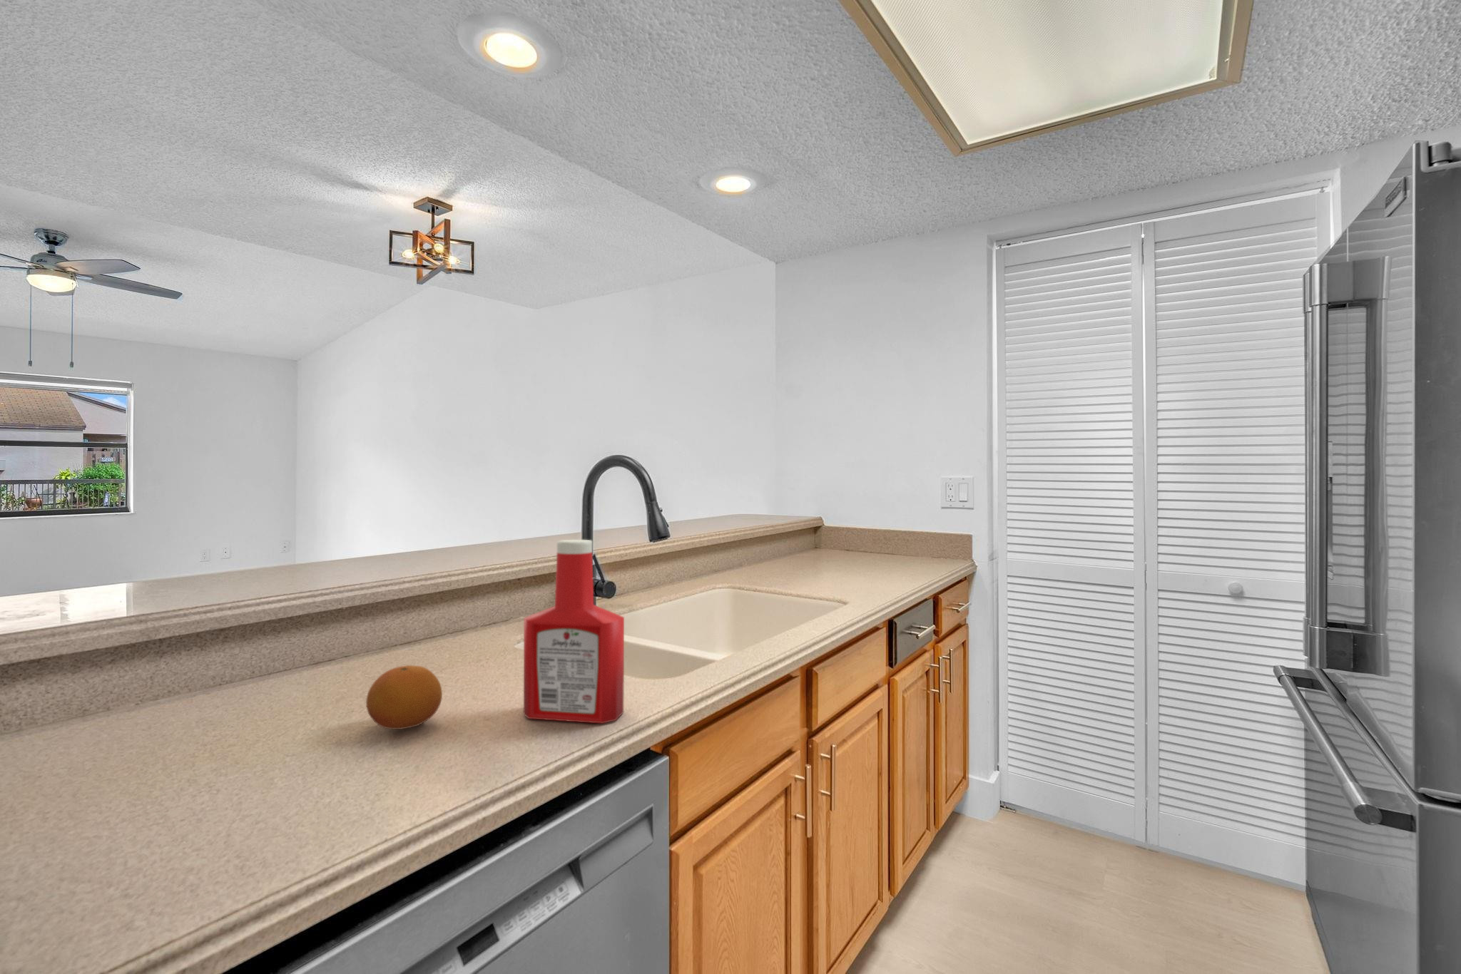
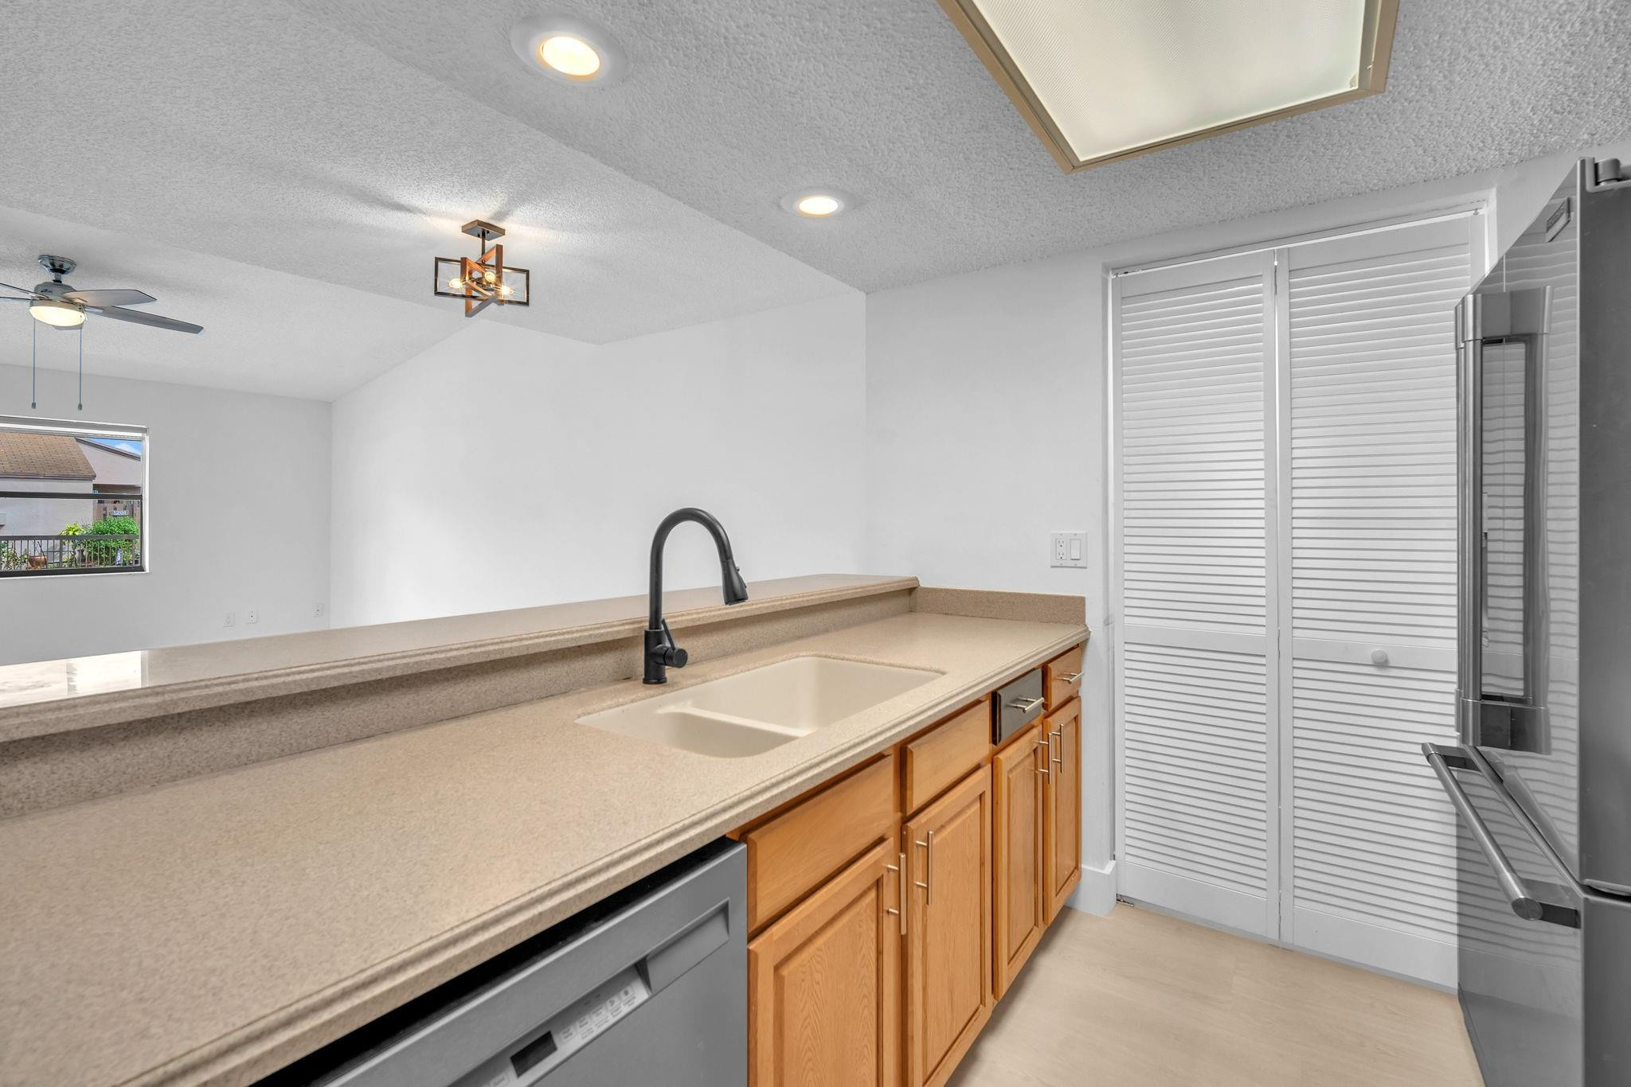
- soap bottle [523,539,625,724]
- fruit [365,664,444,730]
